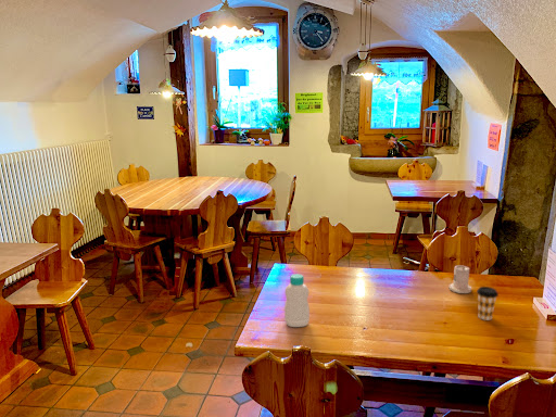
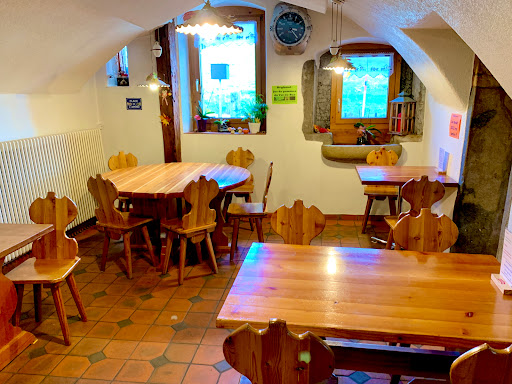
- bottle [283,273,311,328]
- coffee cup [476,286,500,321]
- candle [447,264,472,294]
